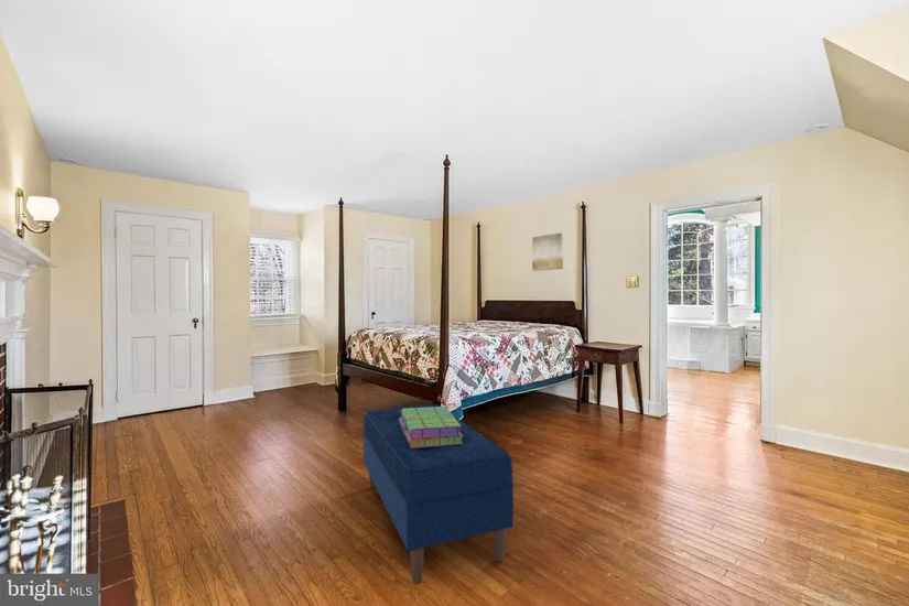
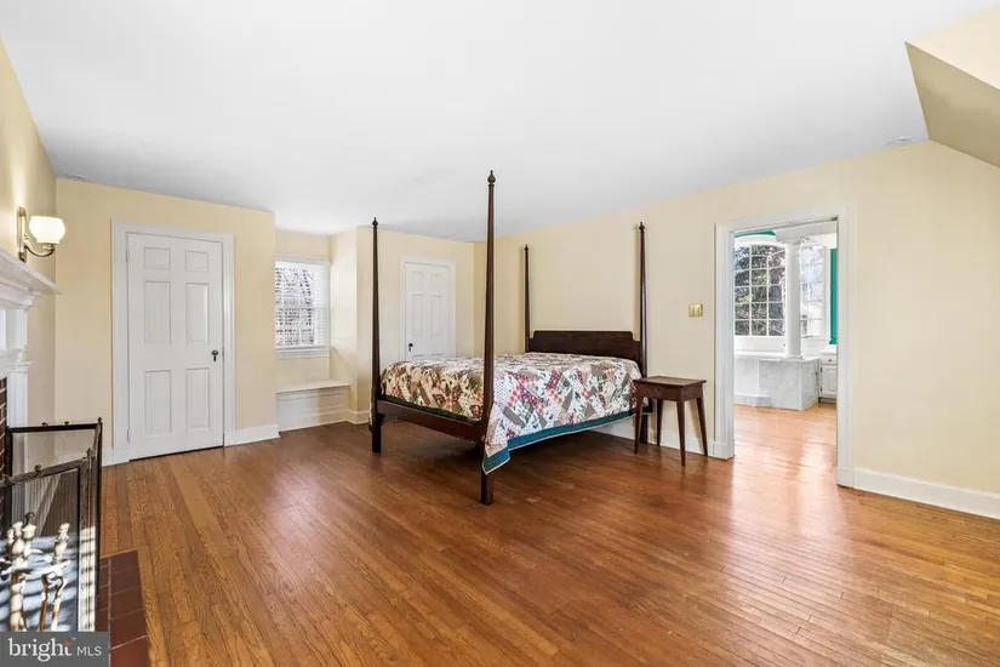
- wall art [531,231,564,272]
- bench [362,403,515,585]
- stack of books [399,405,464,448]
